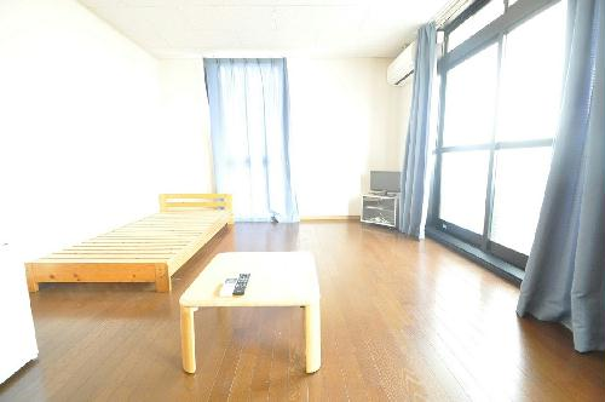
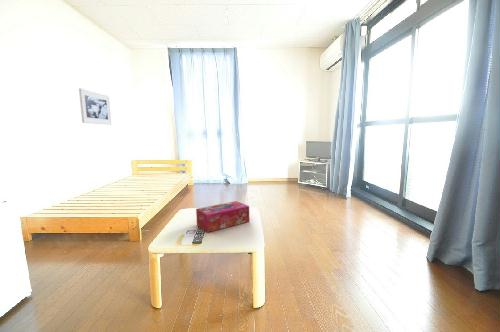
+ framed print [78,87,112,126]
+ tissue box [195,200,250,233]
